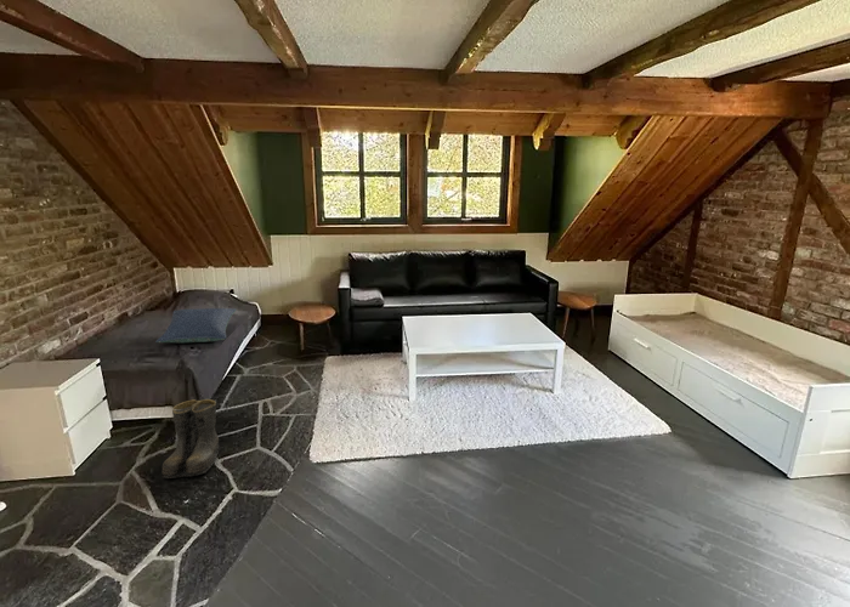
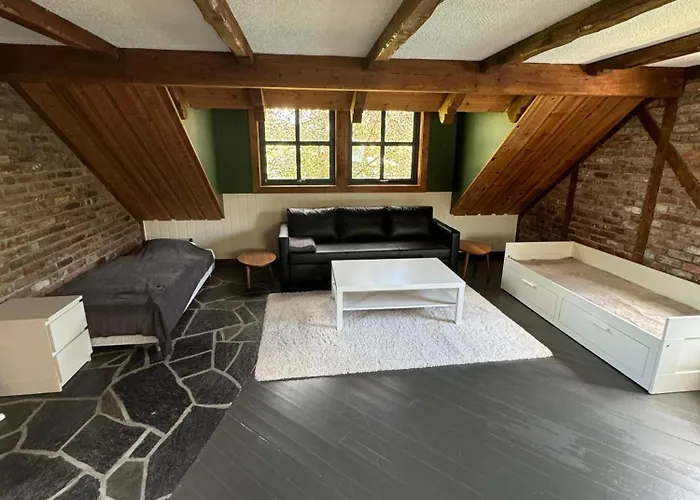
- boots [162,398,221,480]
- pillow [154,307,237,345]
